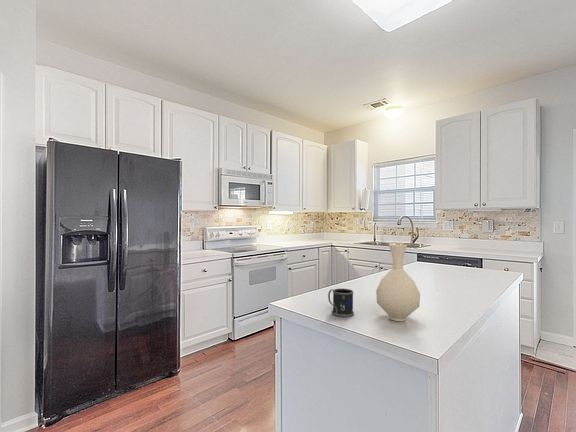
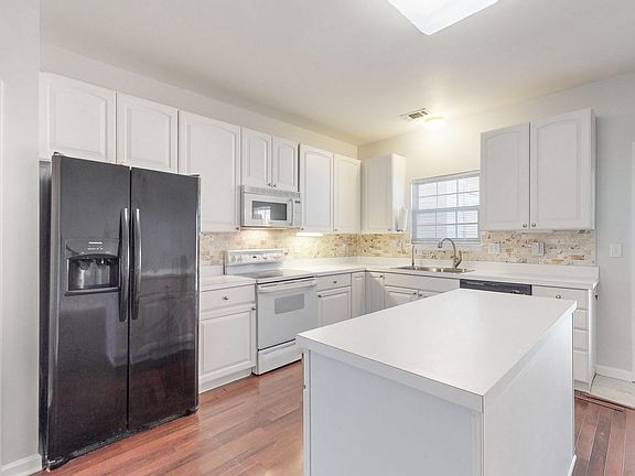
- vase [375,243,421,322]
- mug [327,288,355,318]
